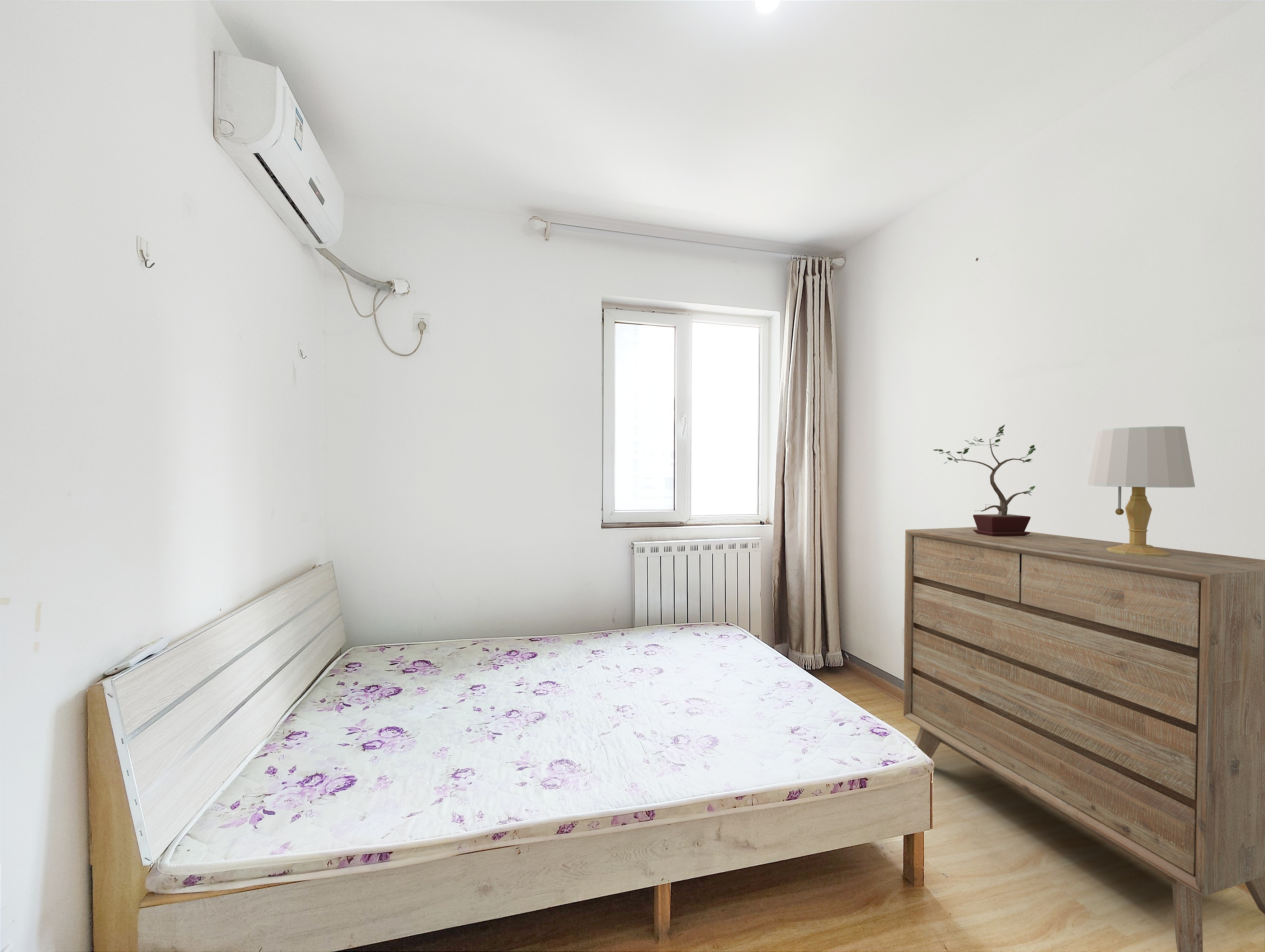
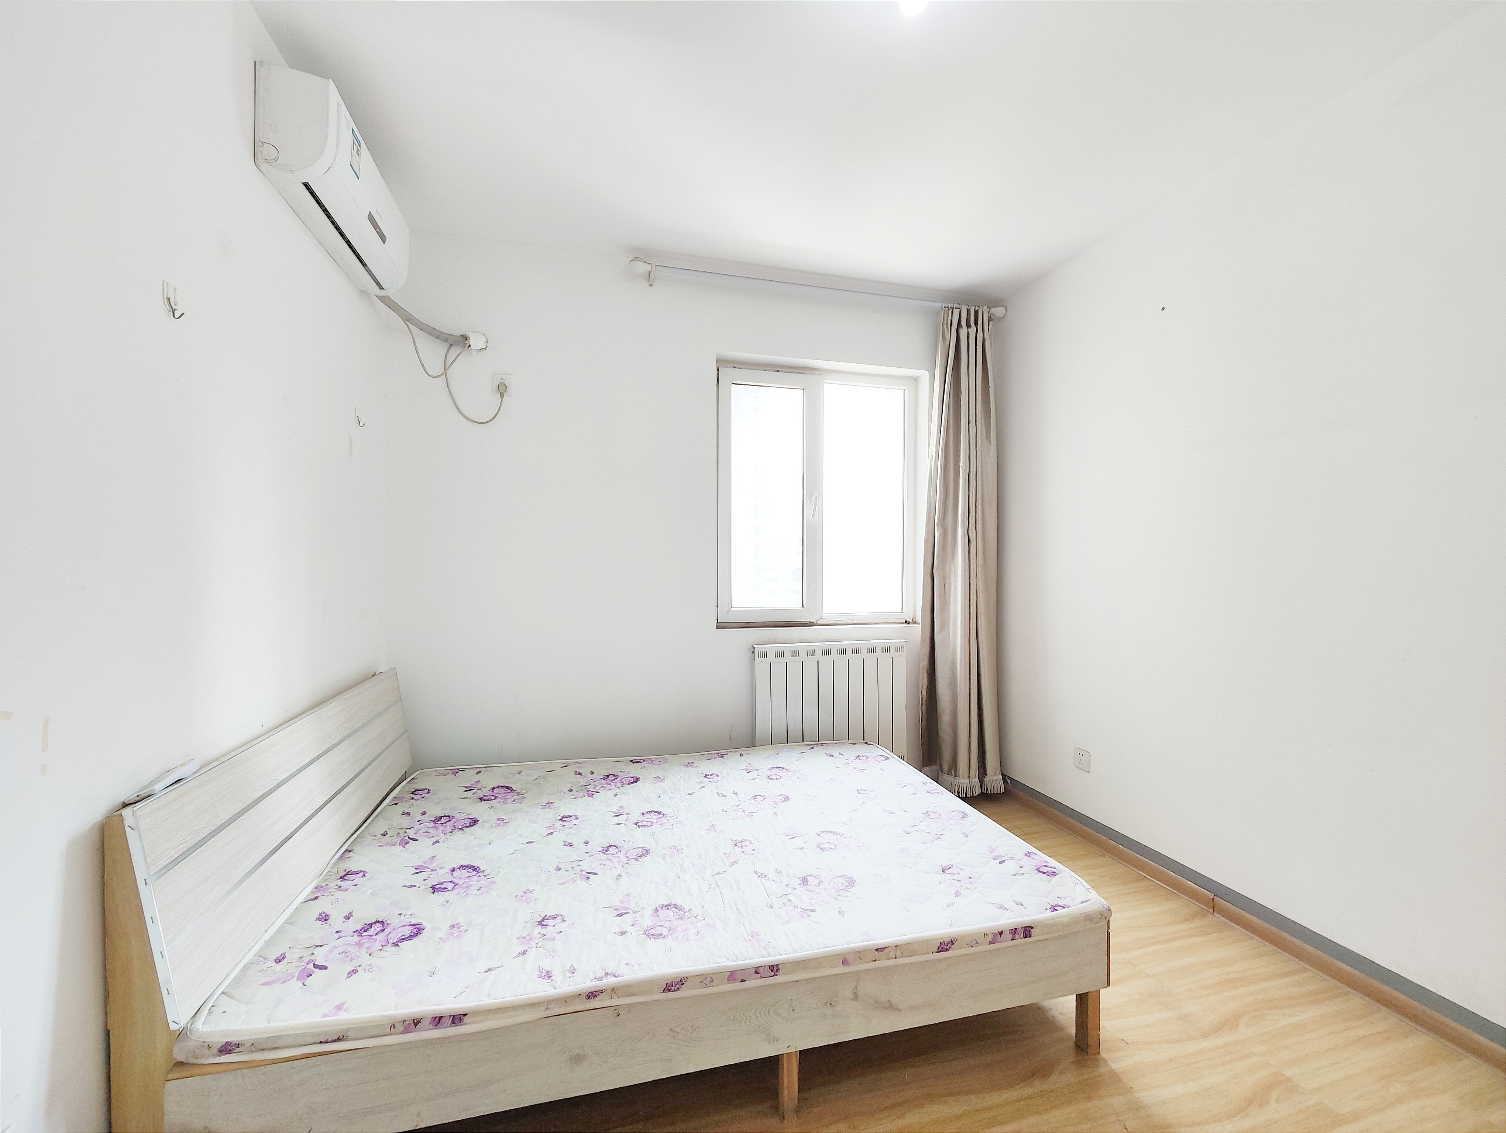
- table lamp [1087,426,1195,557]
- potted plant [933,425,1036,536]
- dresser [903,527,1265,952]
